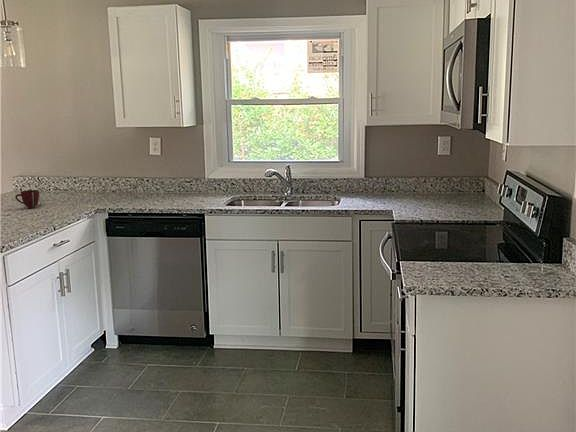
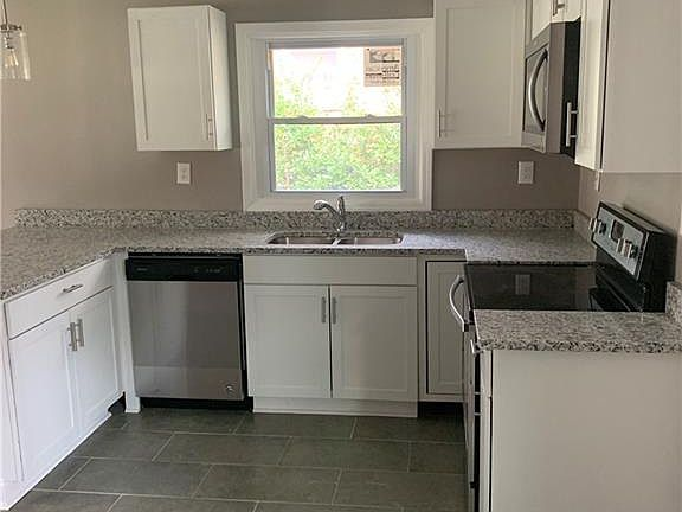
- mug [14,189,40,209]
